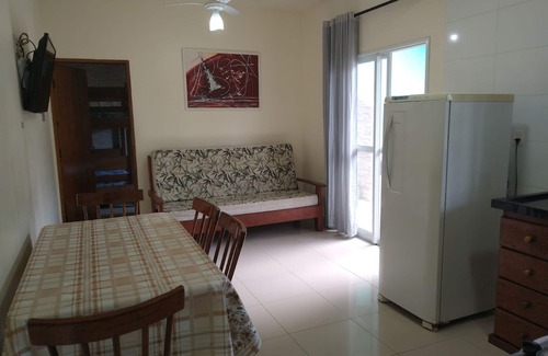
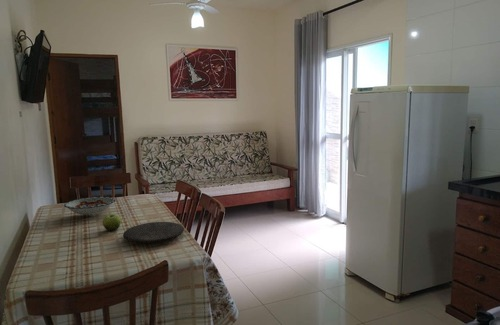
+ bowl [63,196,116,217]
+ fruit [102,213,122,232]
+ plate [122,221,185,244]
